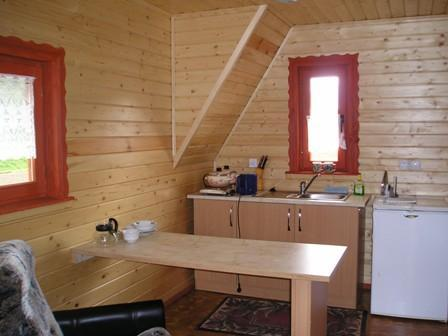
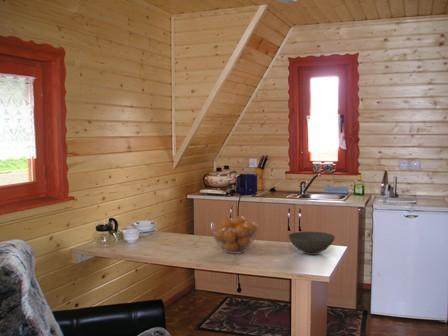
+ fruit basket [210,215,259,255]
+ bowl [288,231,336,256]
